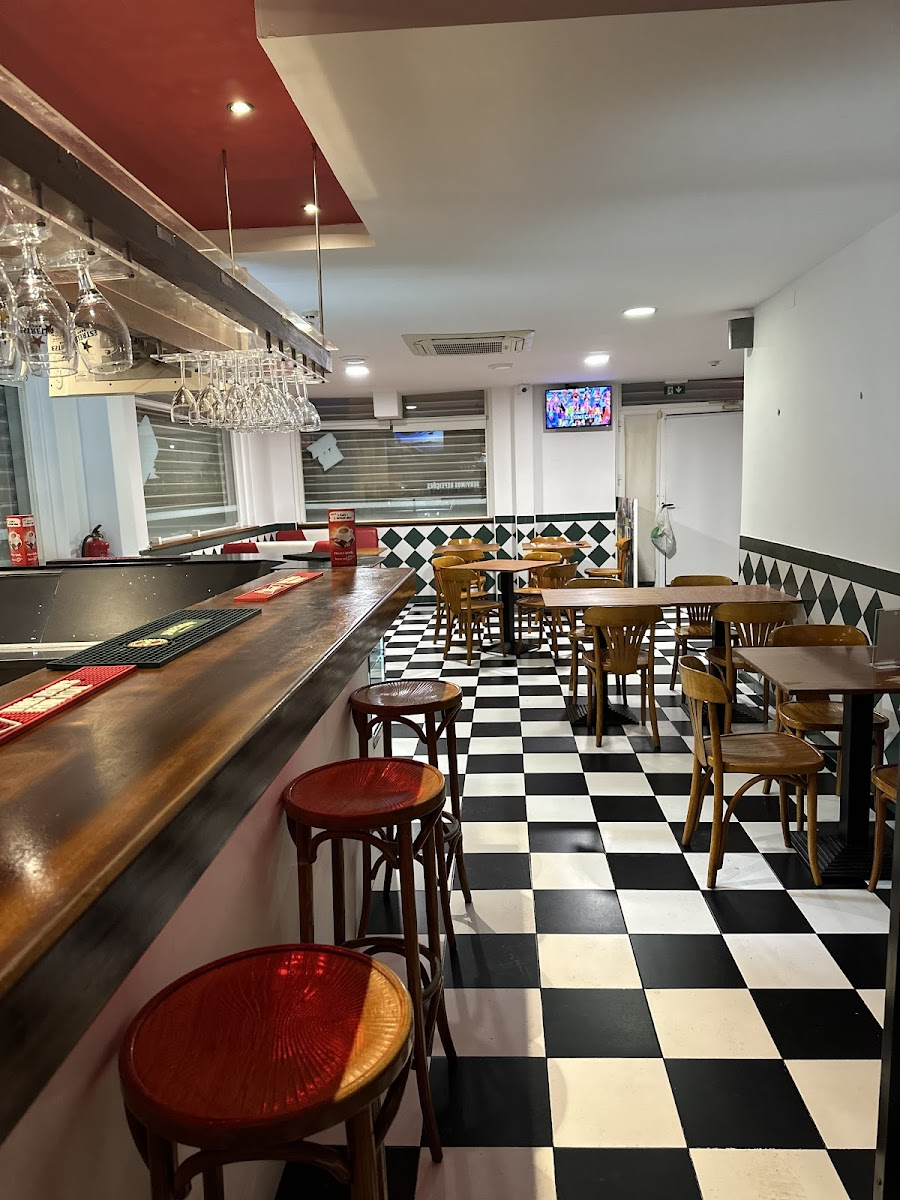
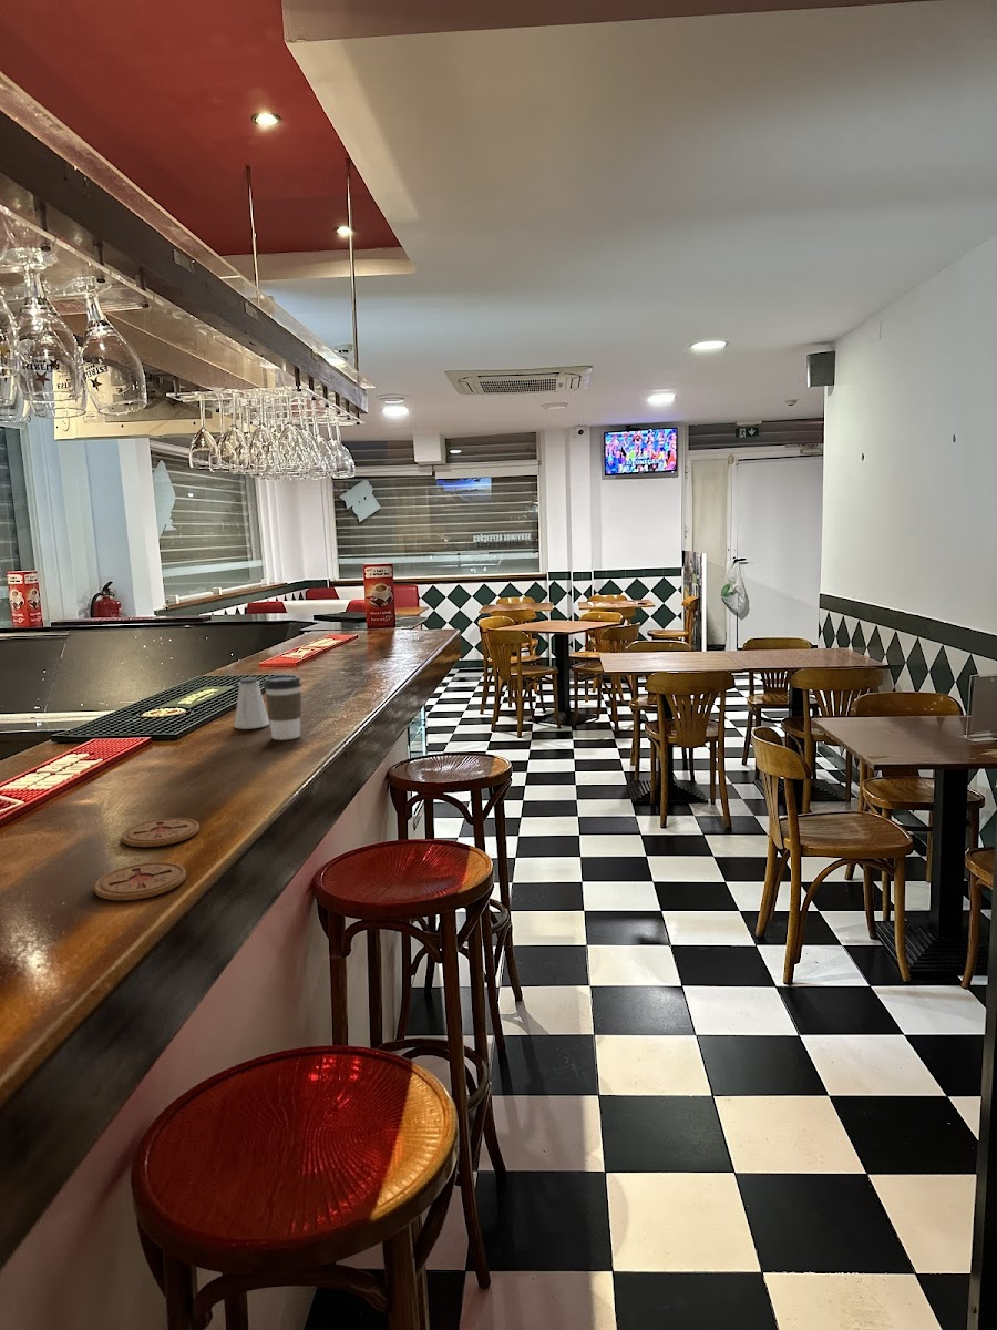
+ coaster [121,817,201,848]
+ coaster [93,861,187,901]
+ coffee cup [263,674,302,741]
+ saltshaker [233,676,270,730]
